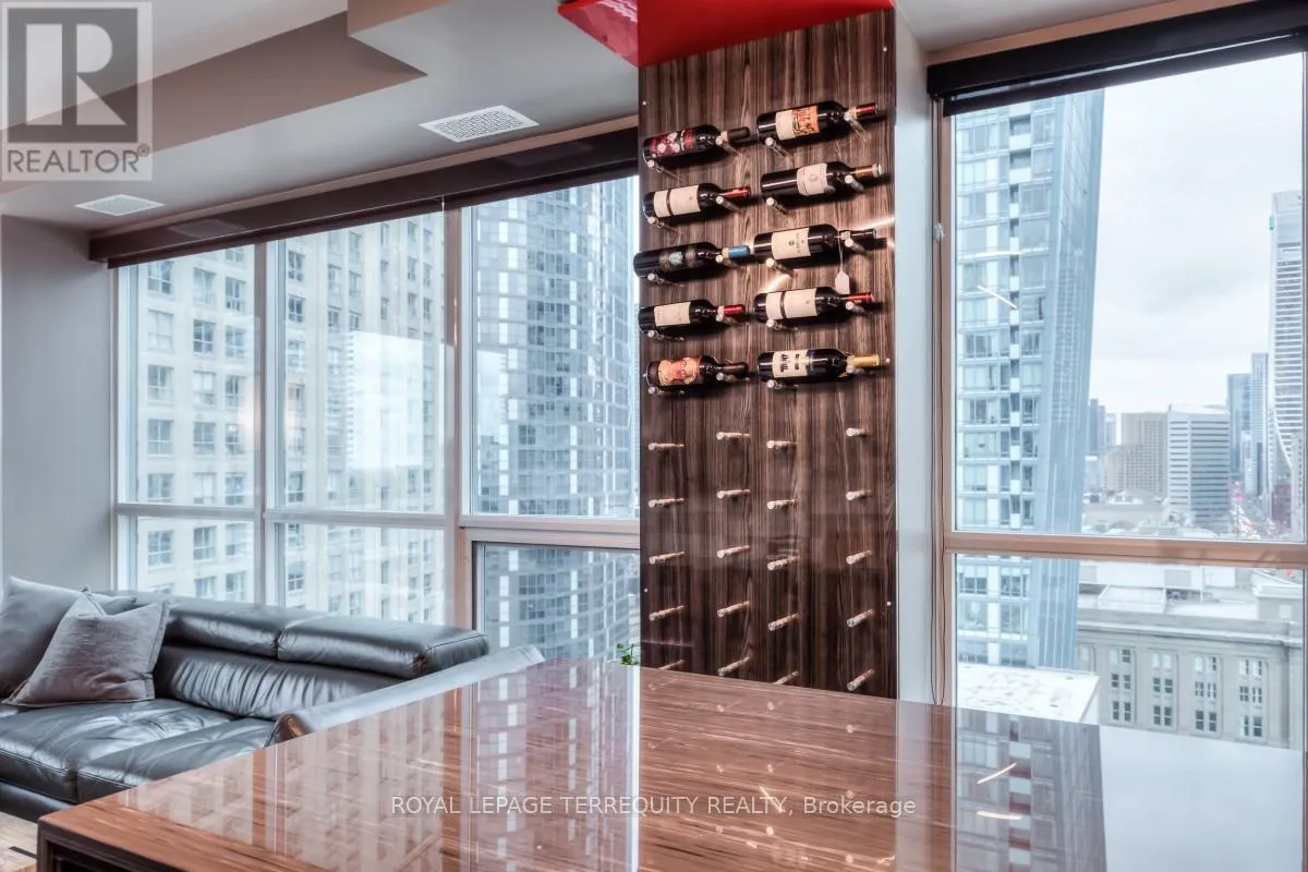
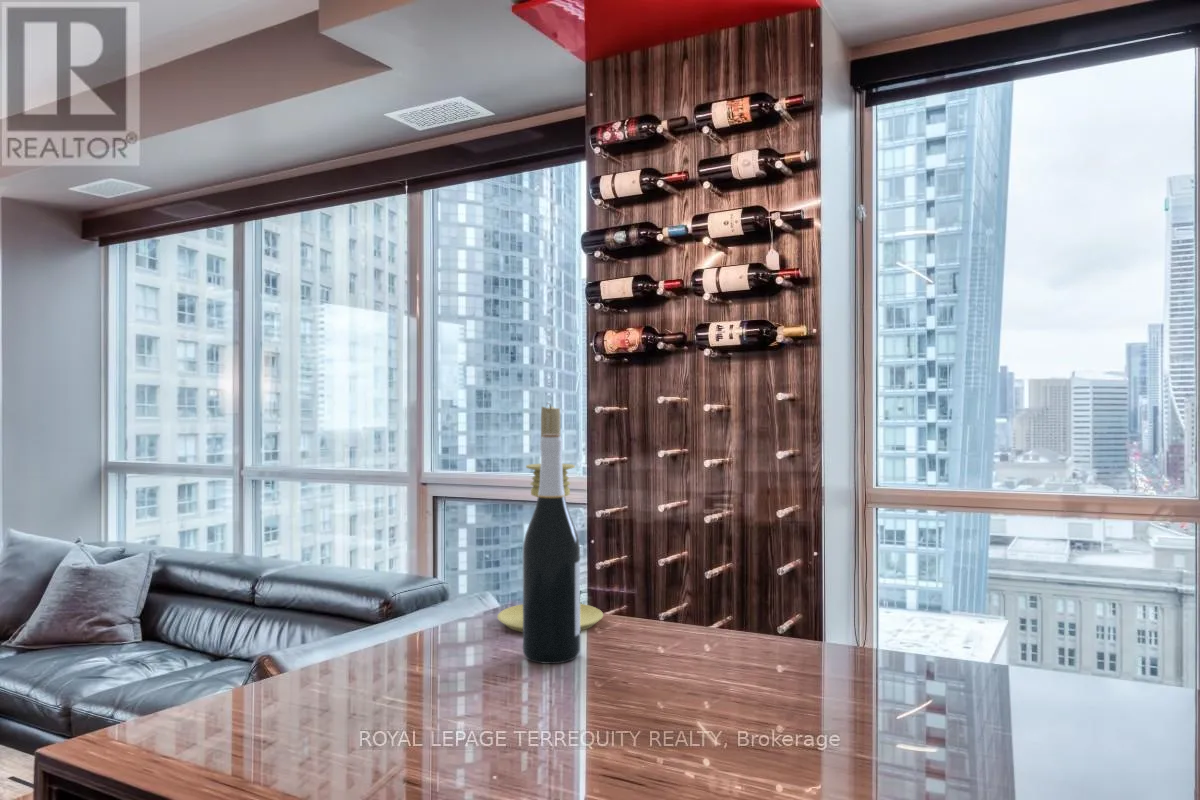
+ candle holder [496,402,604,633]
+ wine bottle [522,433,581,665]
